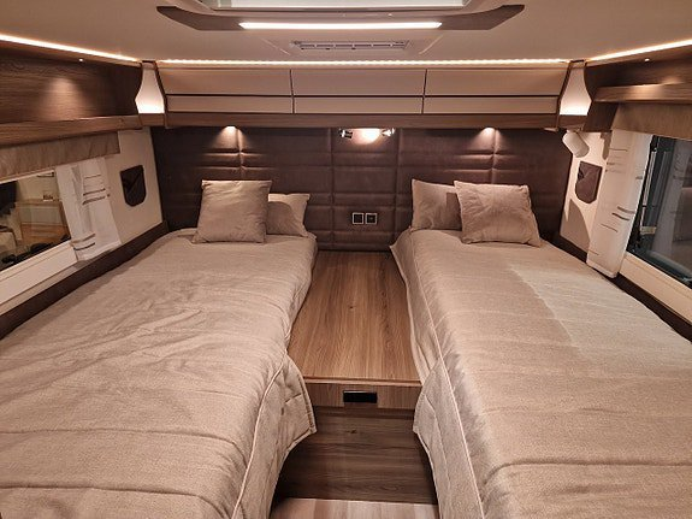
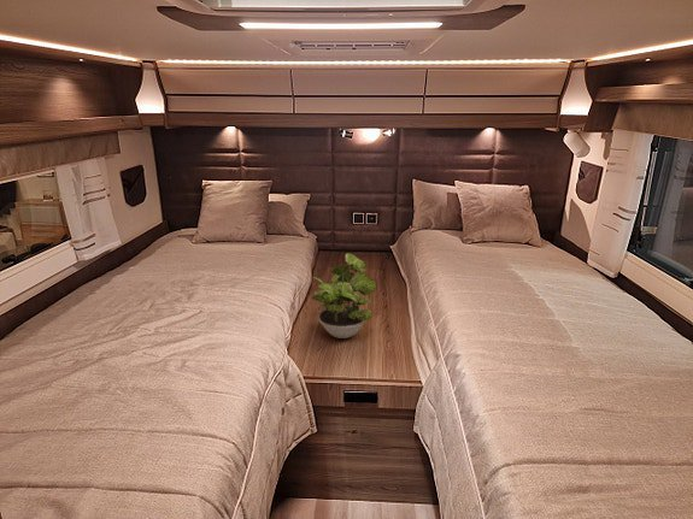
+ potted plant [310,252,377,340]
